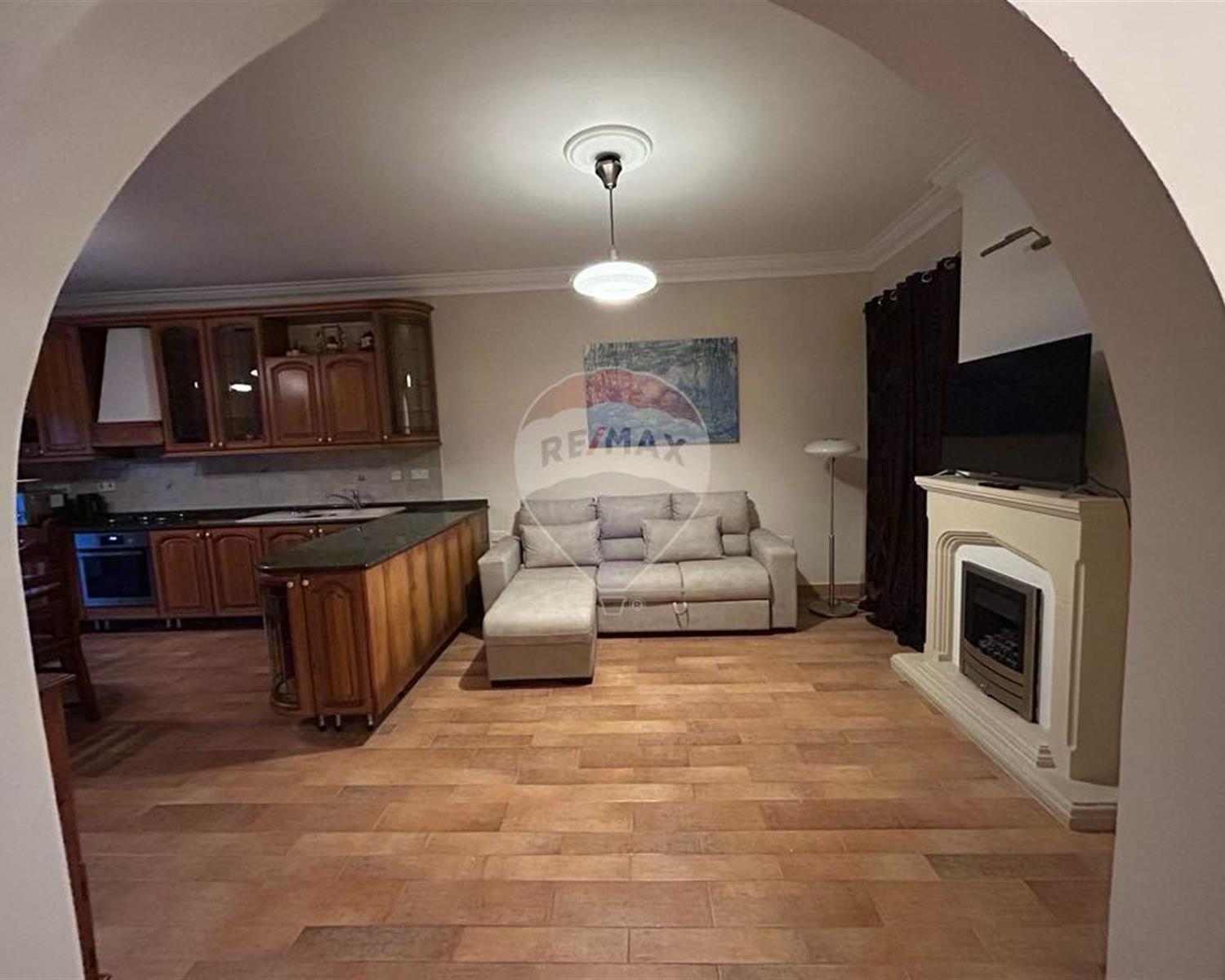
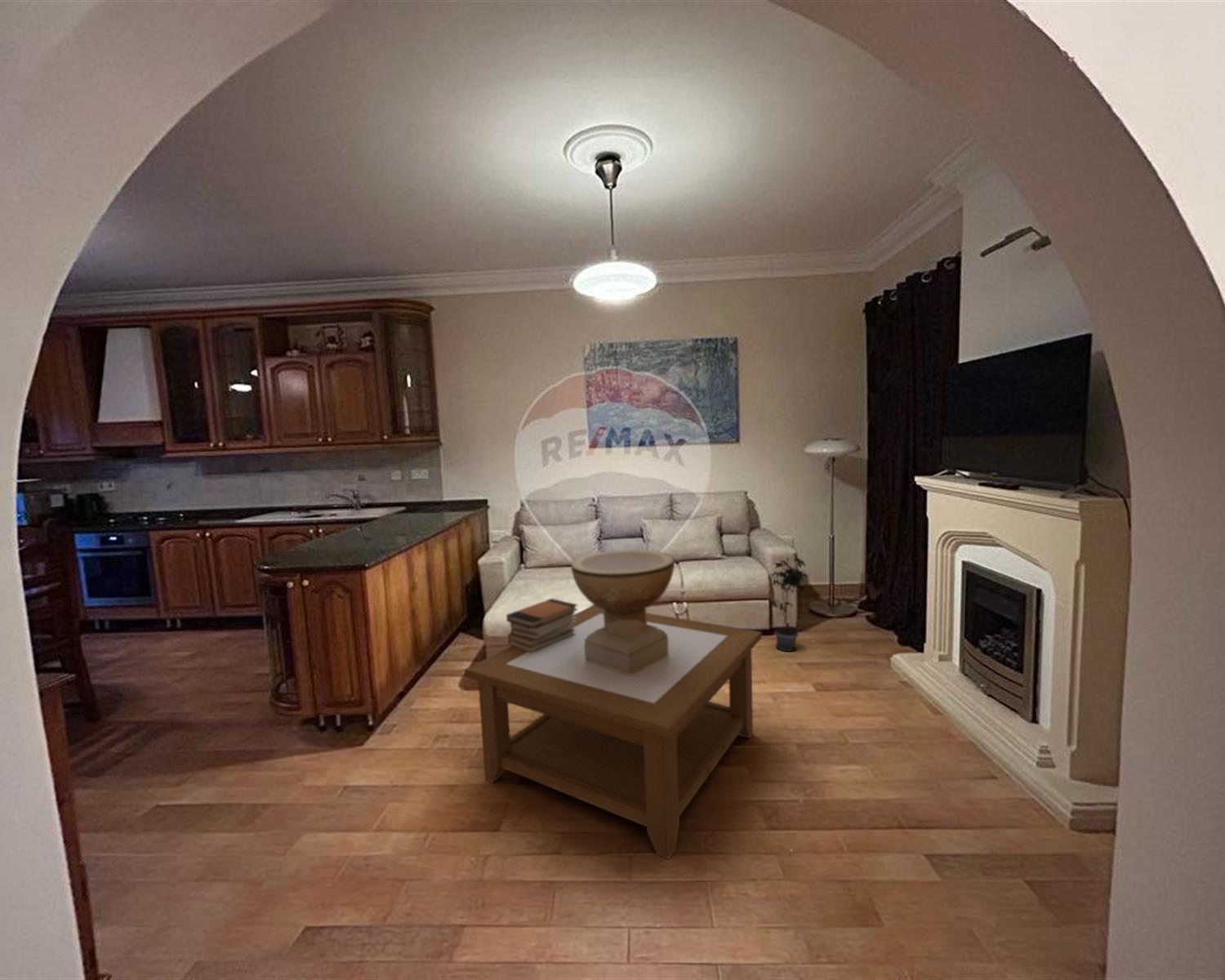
+ book stack [506,598,579,653]
+ decorative bowl [570,549,675,675]
+ coffee table [464,604,763,860]
+ potted plant [764,552,810,653]
